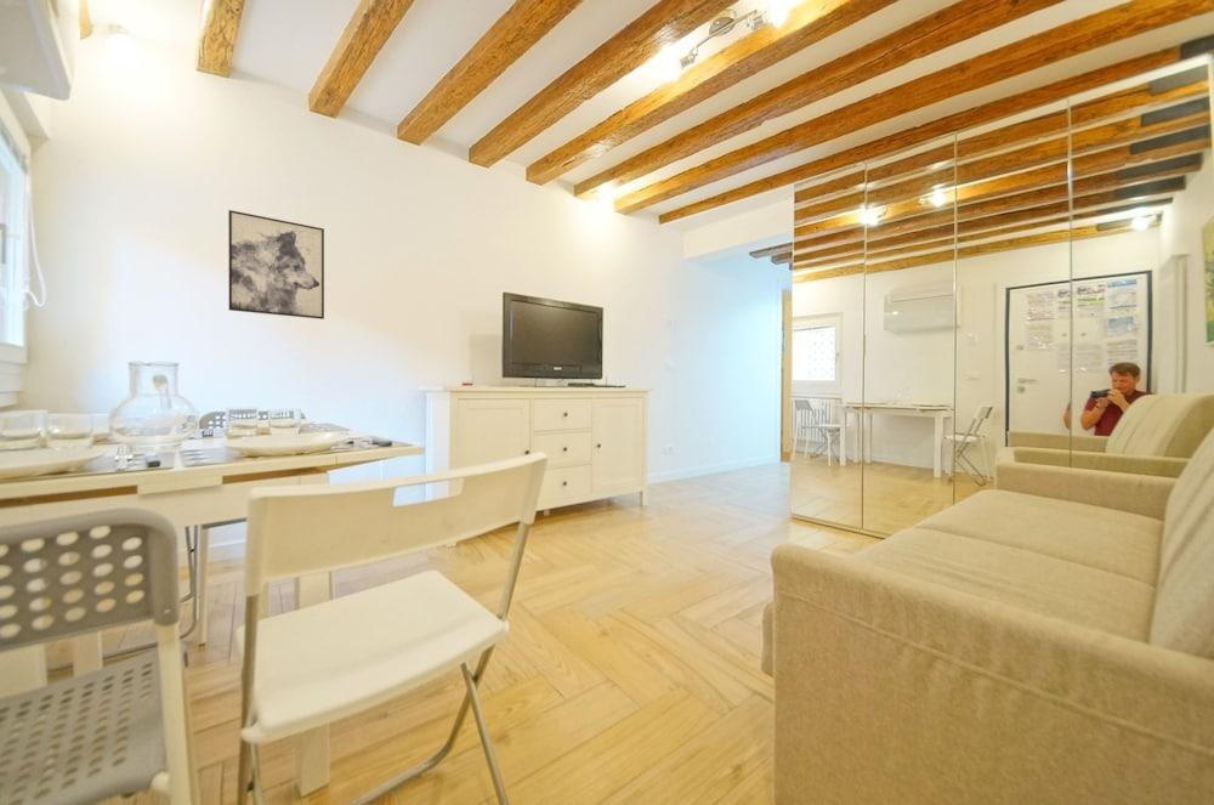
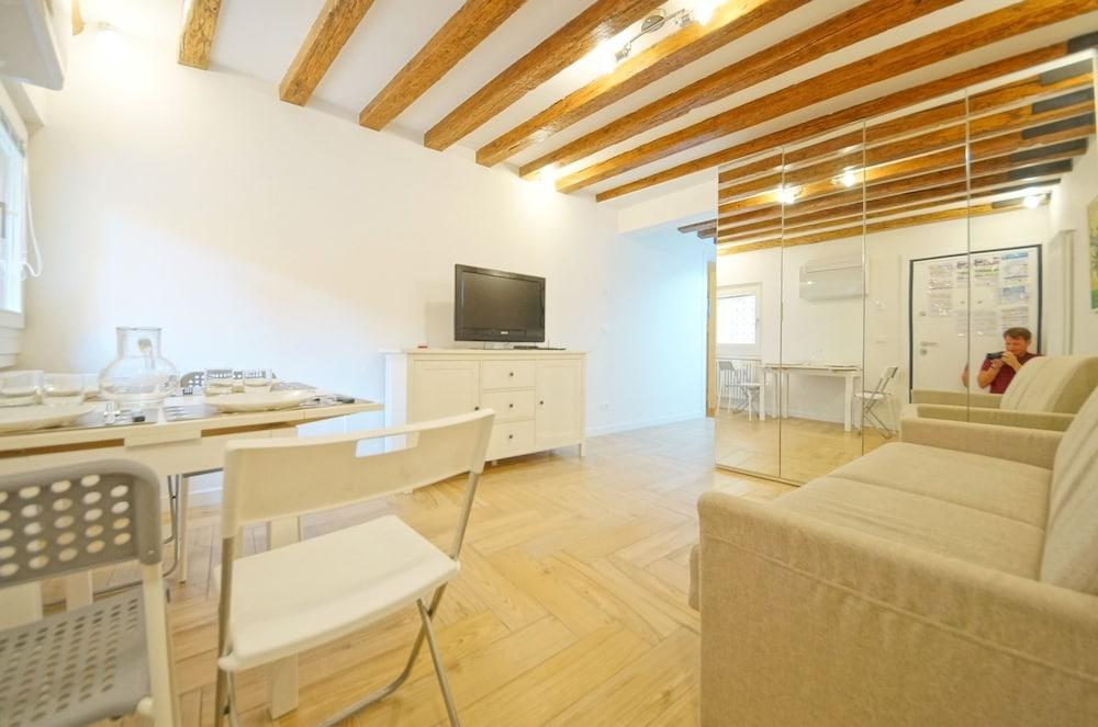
- wall art [227,209,325,321]
